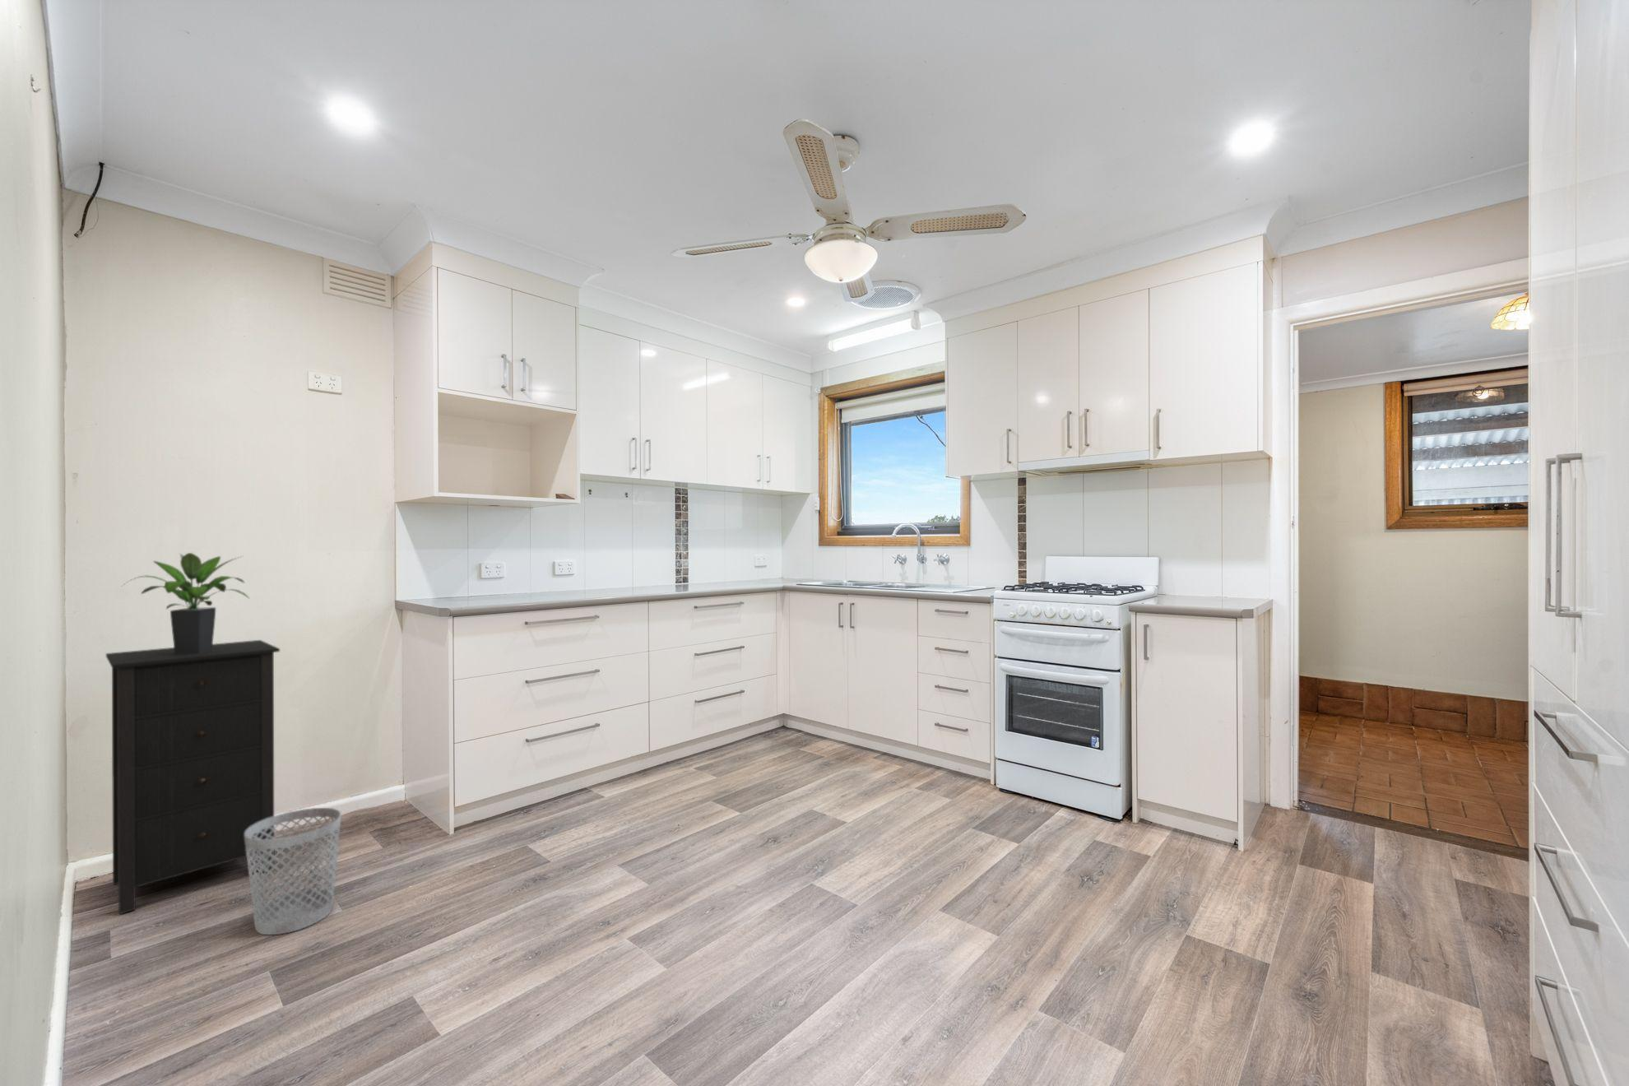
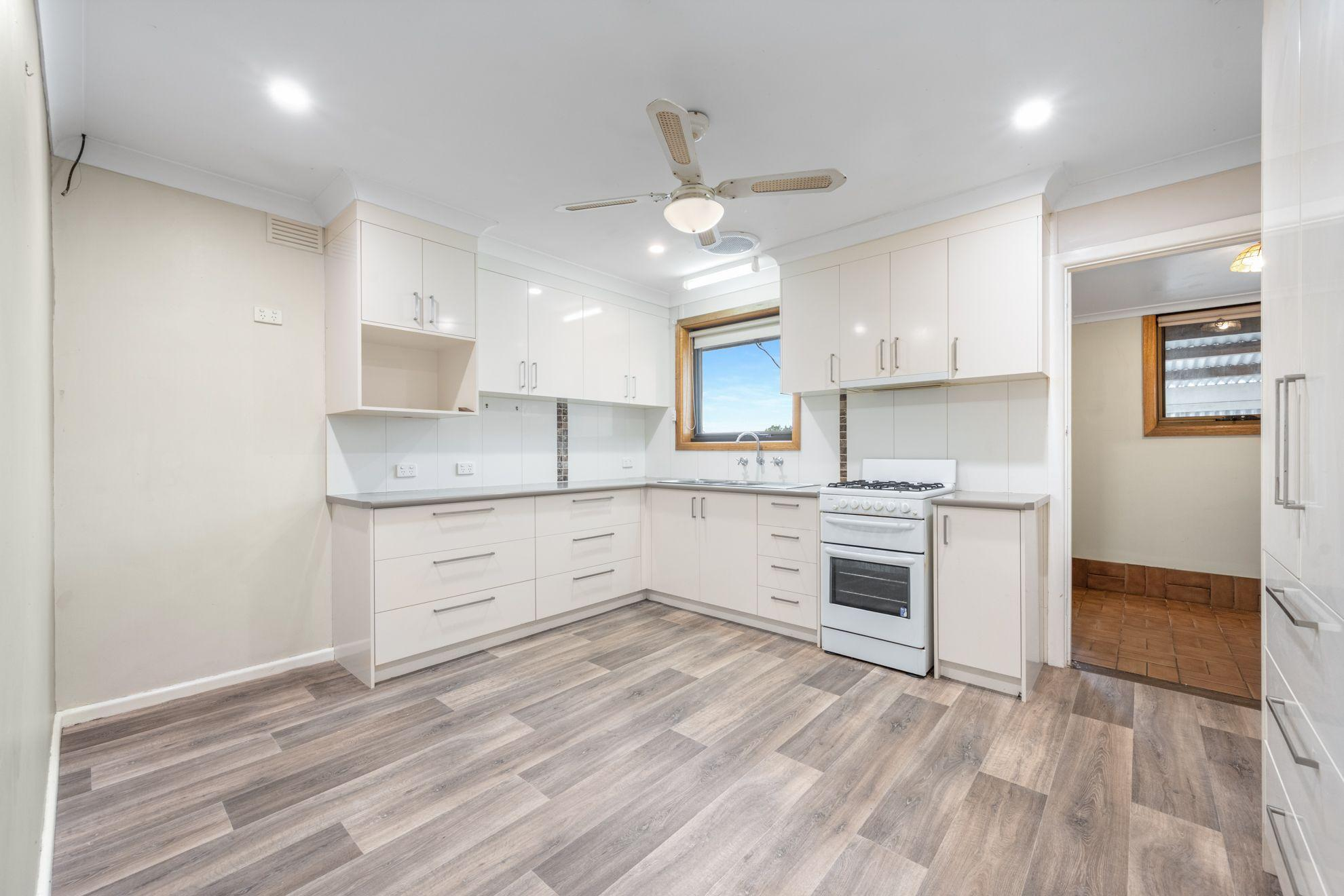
- cabinet [105,639,280,915]
- wastebasket [245,807,342,936]
- potted plant [121,551,251,655]
